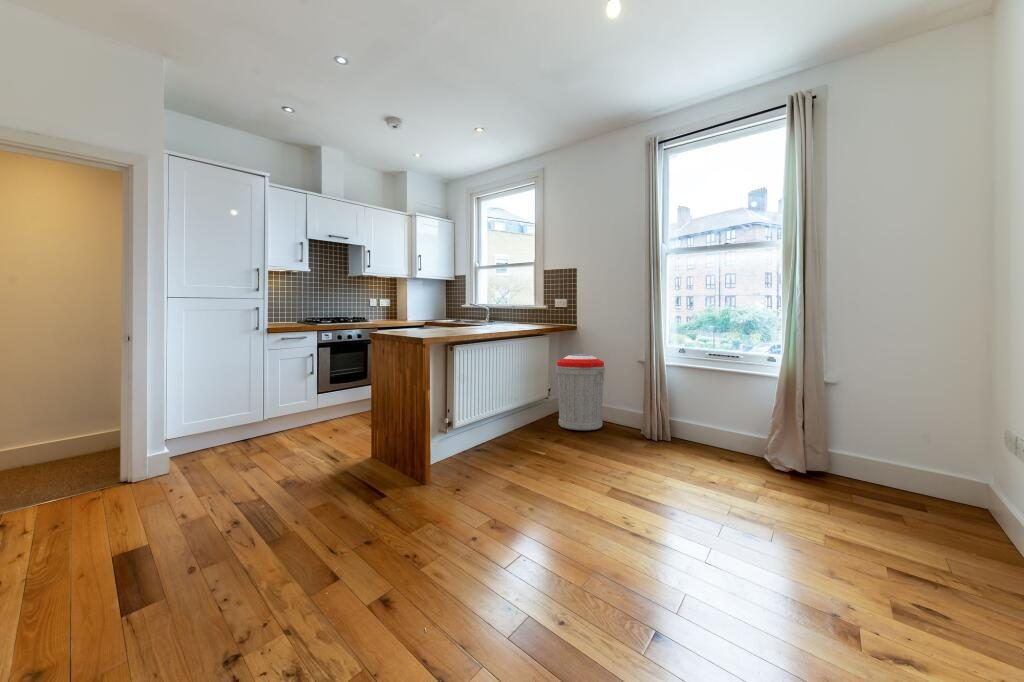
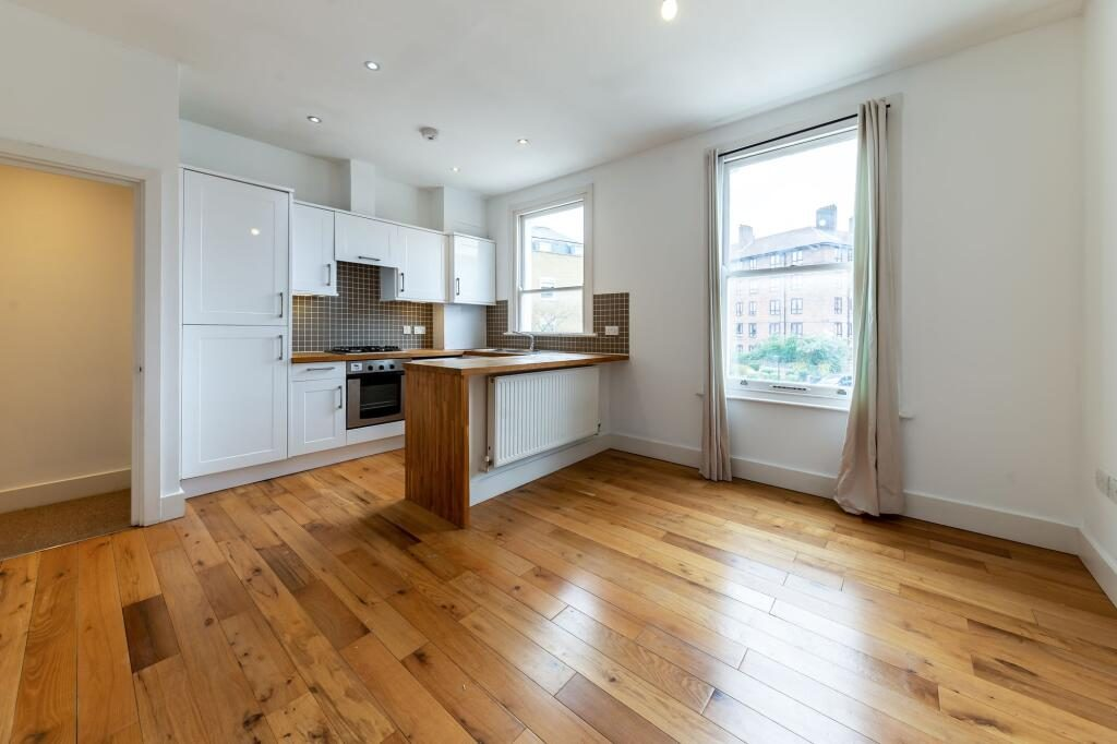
- trash can [555,353,606,431]
